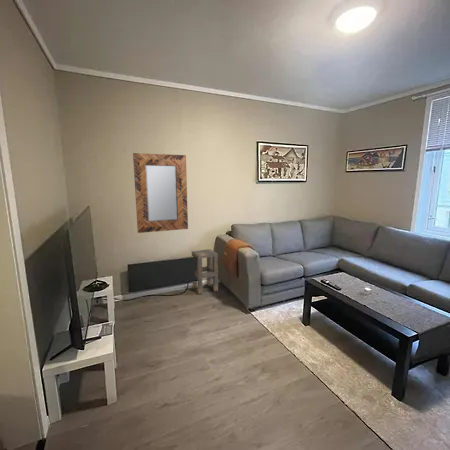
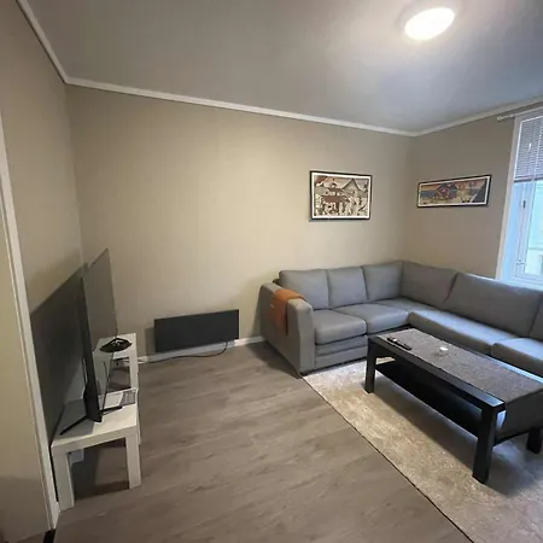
- side table [191,248,219,296]
- home mirror [132,152,189,234]
